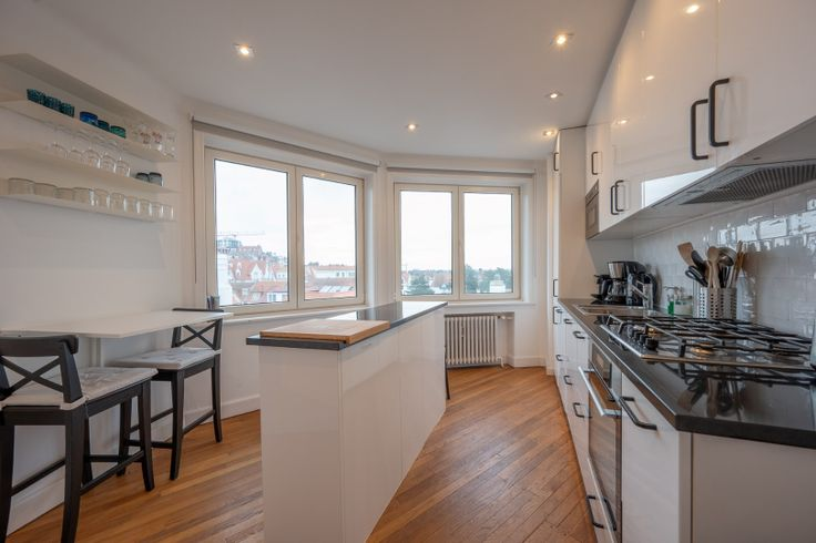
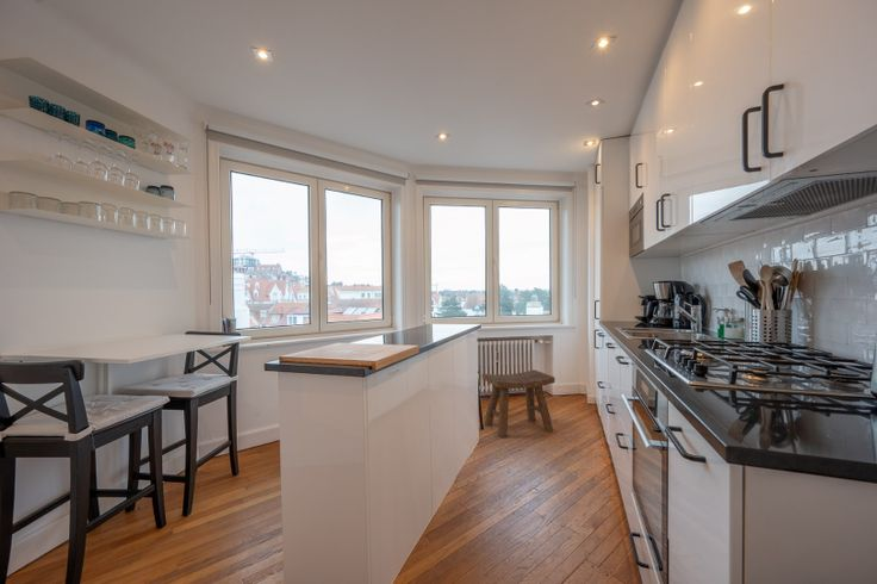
+ stool [481,368,555,439]
